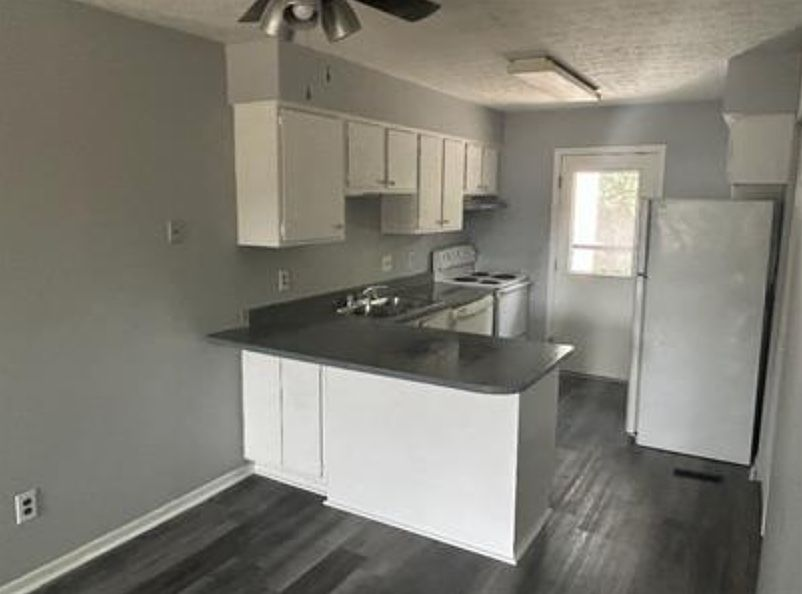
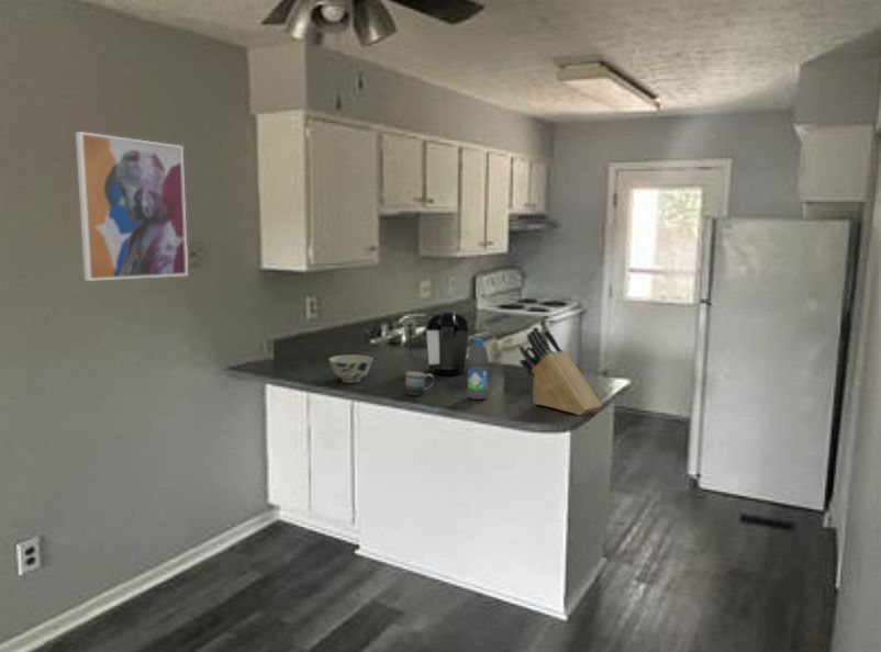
+ wall art [75,131,189,282]
+ knife block [518,326,603,416]
+ mug [404,371,434,397]
+ water bottle [466,337,490,401]
+ coffee maker [404,311,470,376]
+ bowl [327,353,373,383]
